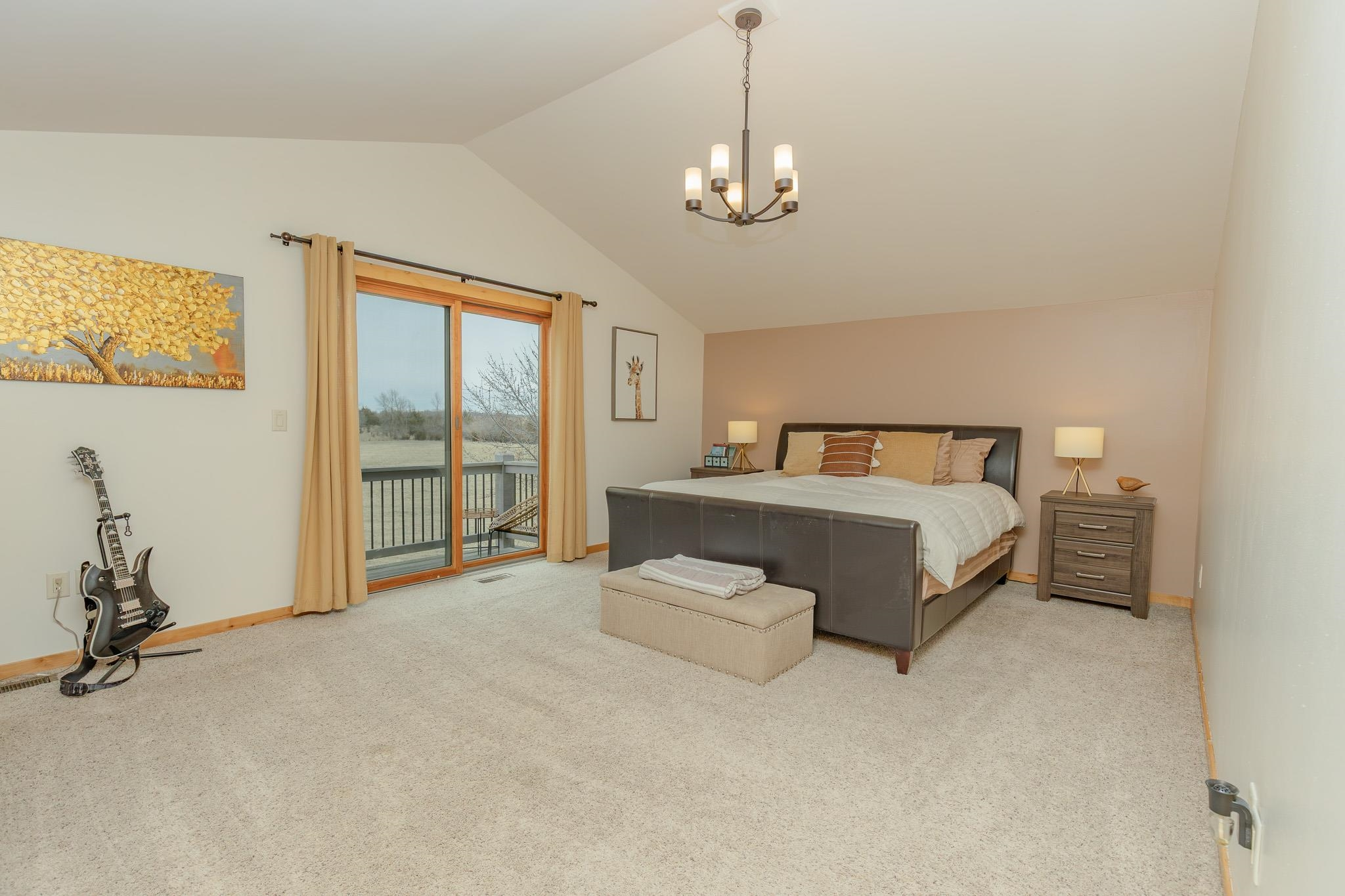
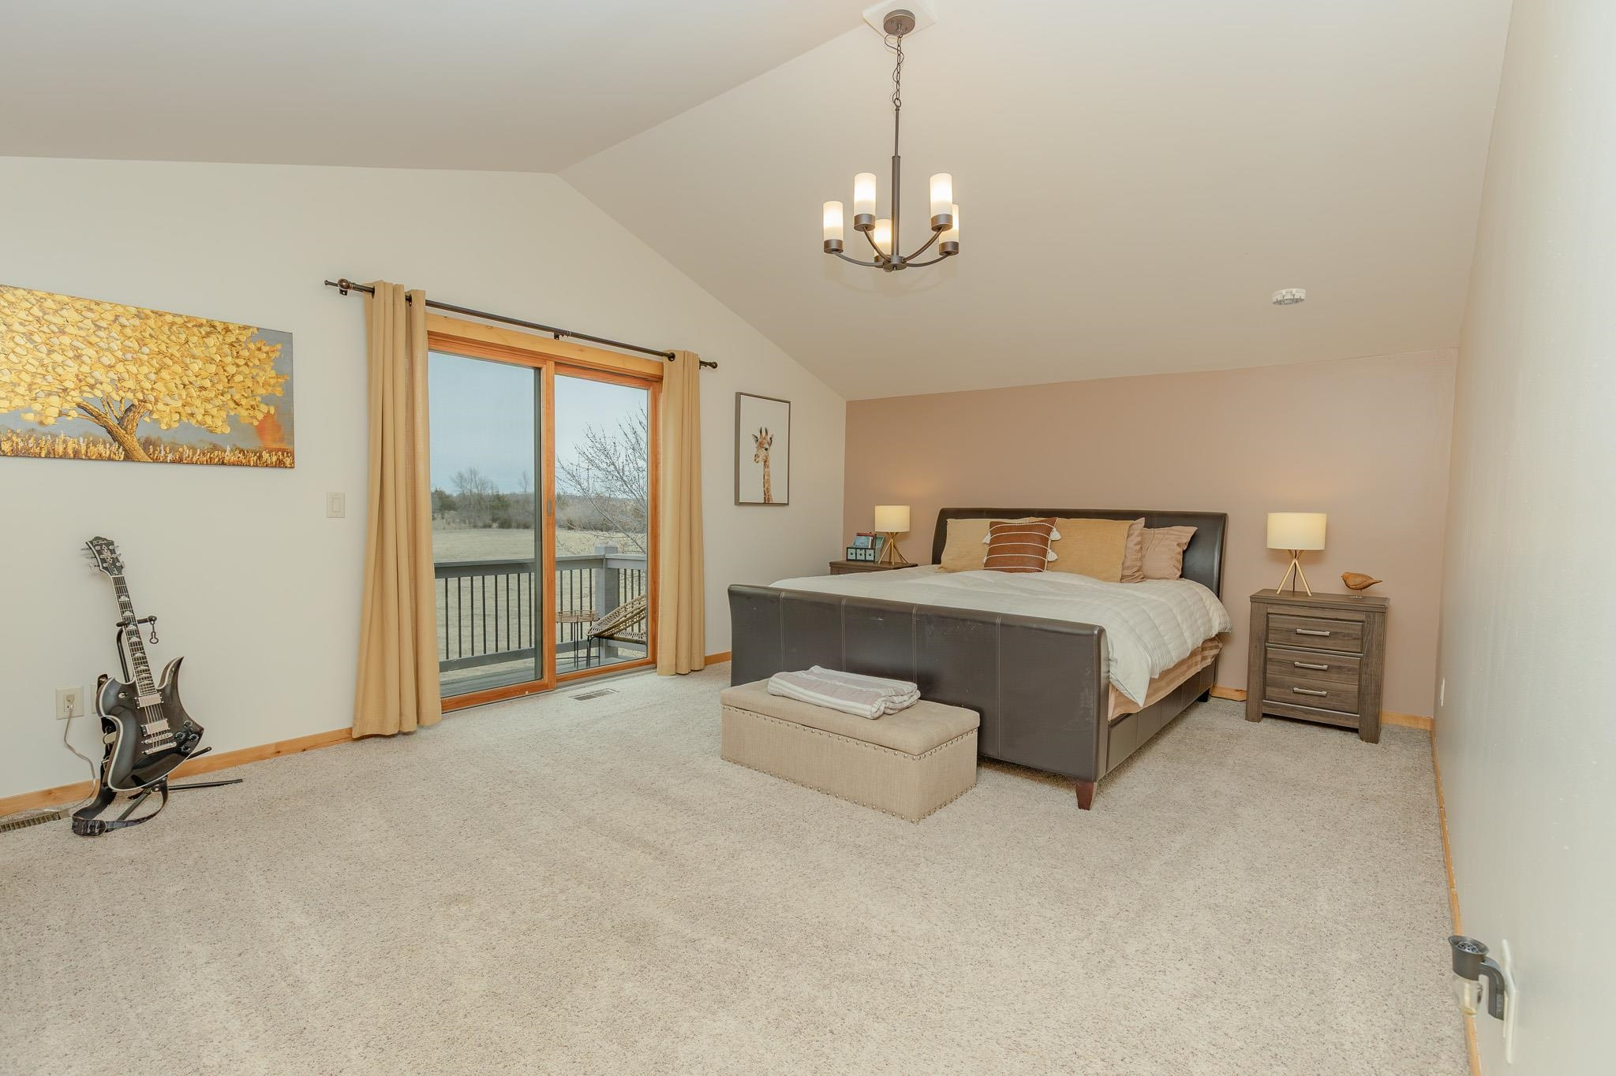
+ smoke detector [1271,288,1306,306]
